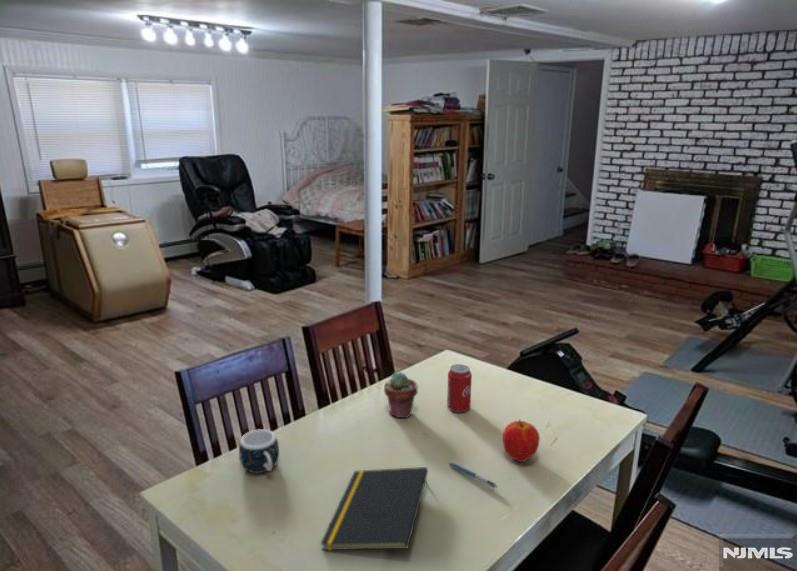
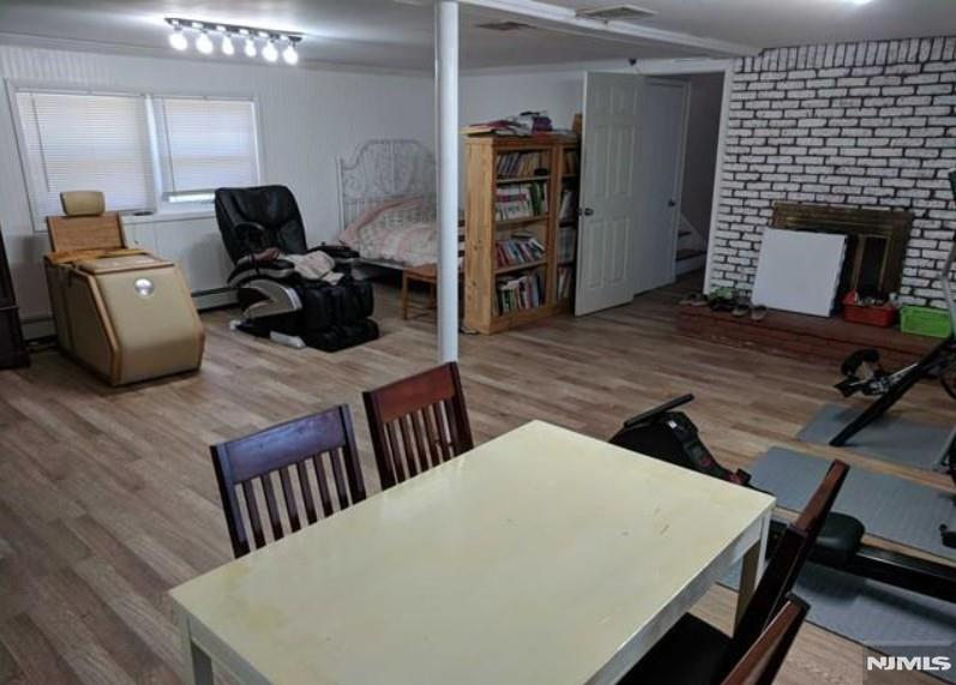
- notepad [319,466,429,551]
- beverage can [446,363,473,413]
- mug [238,428,280,474]
- potted succulent [383,371,419,419]
- apple [502,418,541,463]
- pen [448,462,499,489]
